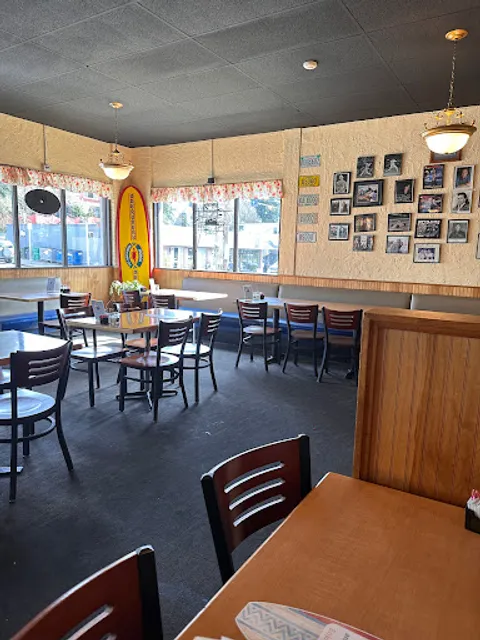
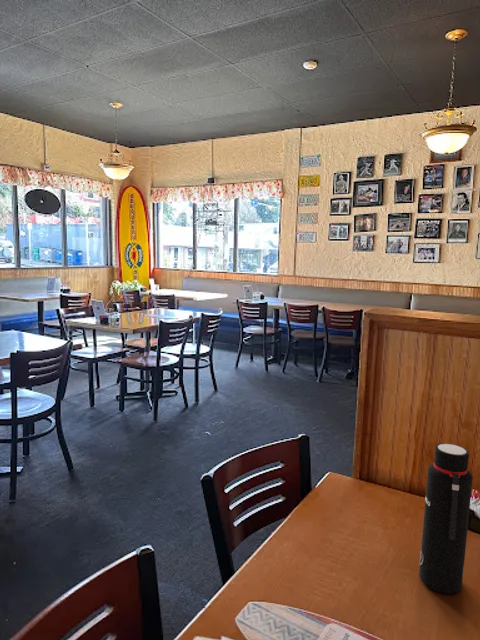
+ water bottle [418,442,473,595]
